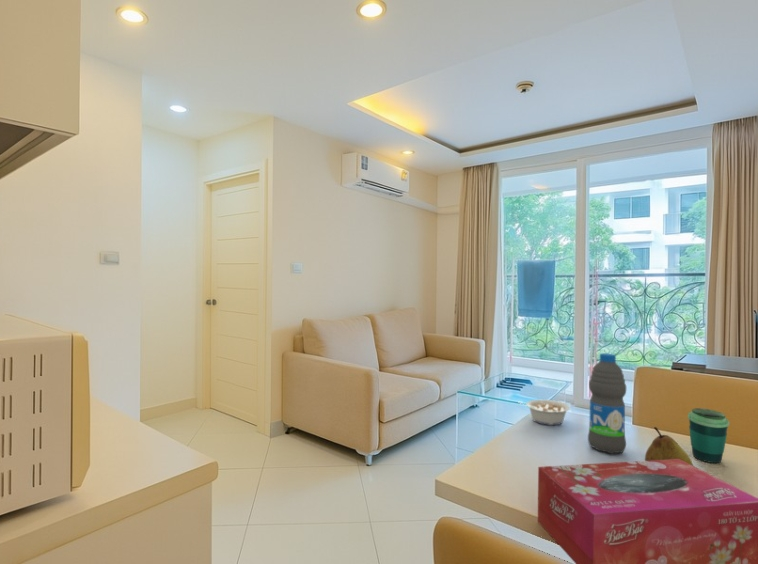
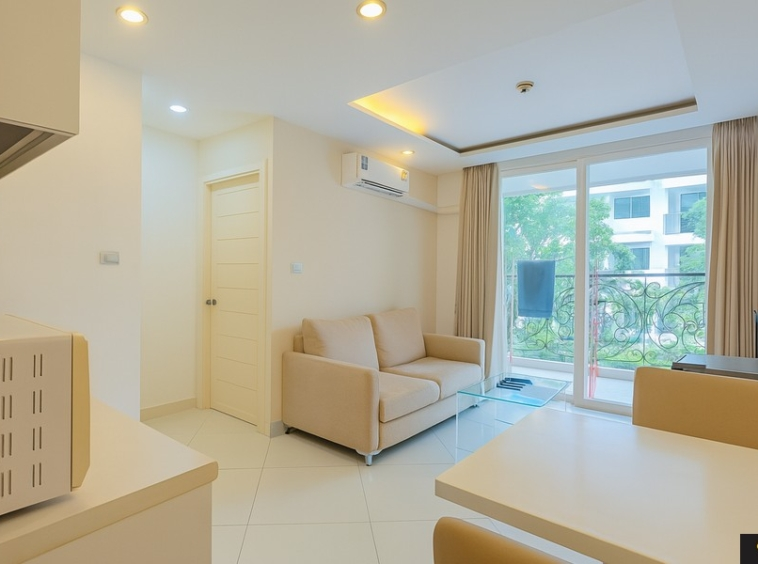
- fruit [644,426,694,466]
- cup [687,407,730,464]
- legume [518,399,571,426]
- water bottle [587,352,627,455]
- tissue box [537,459,758,564]
